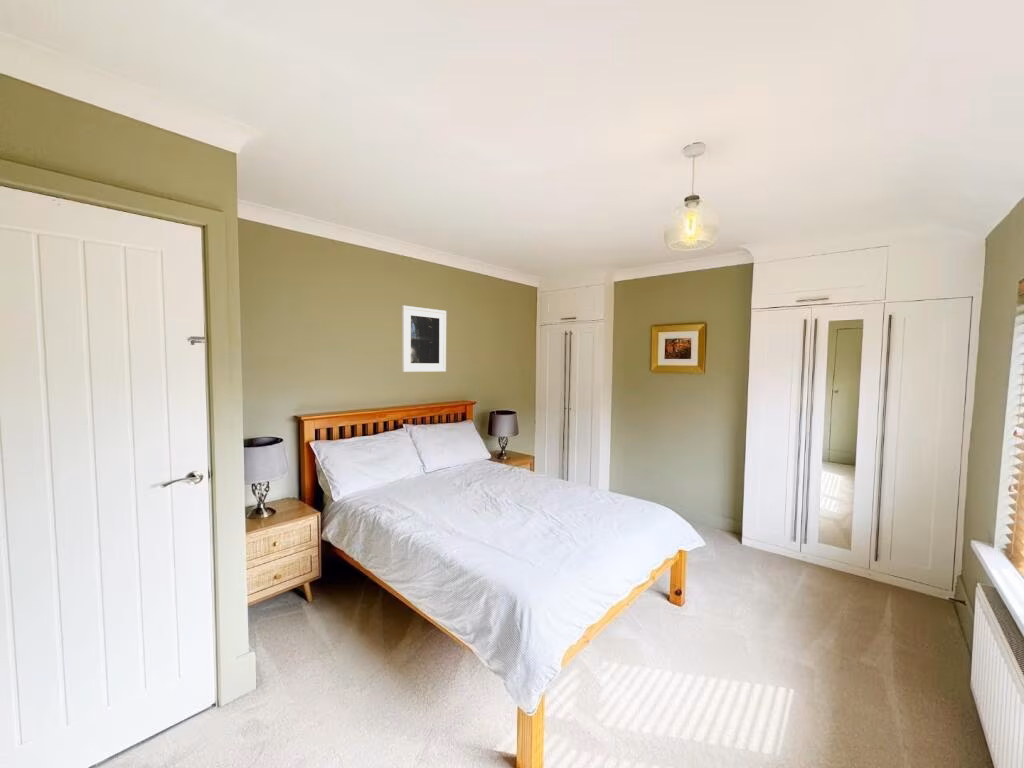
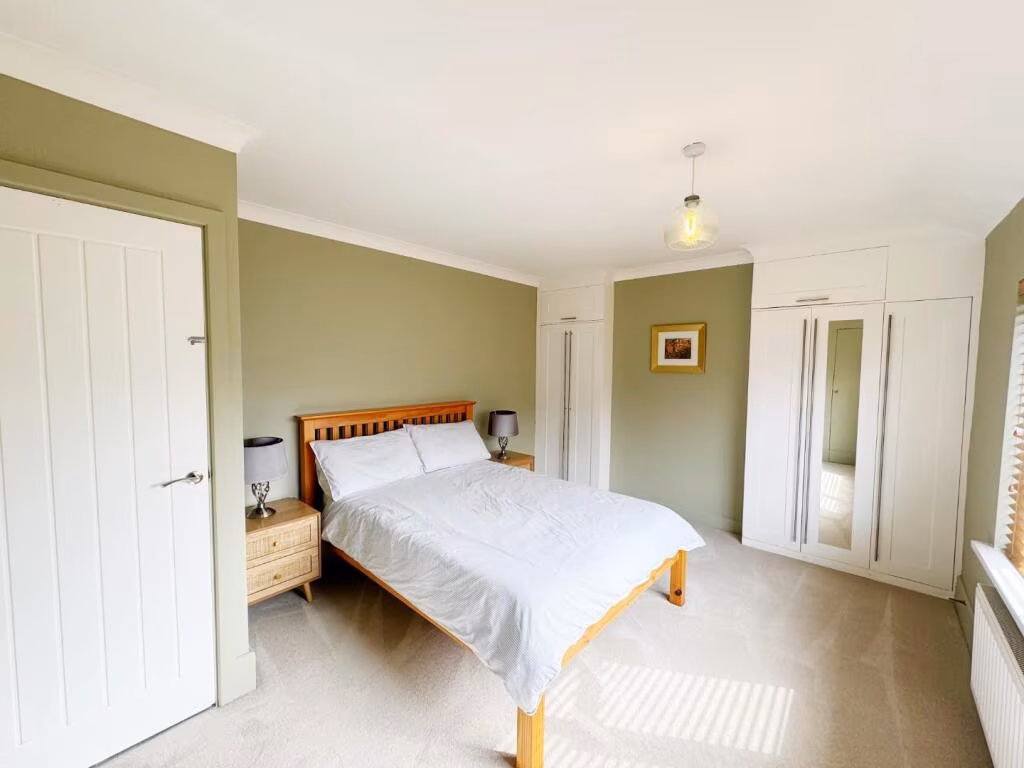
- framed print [401,305,447,373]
